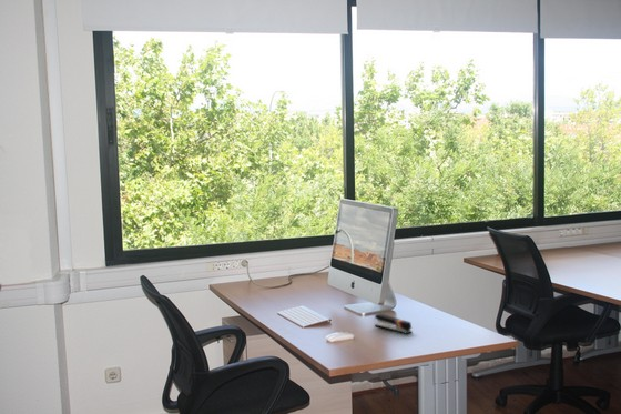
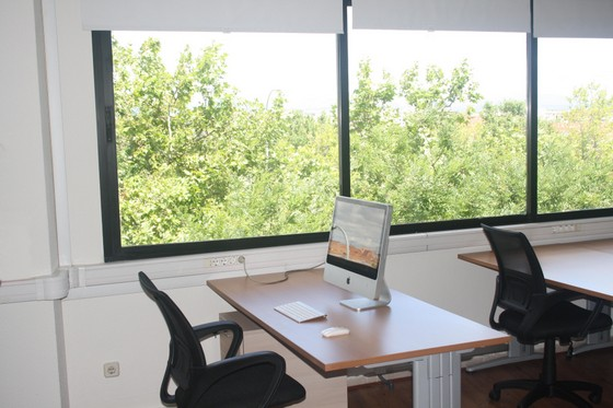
- stapler [374,312,413,335]
